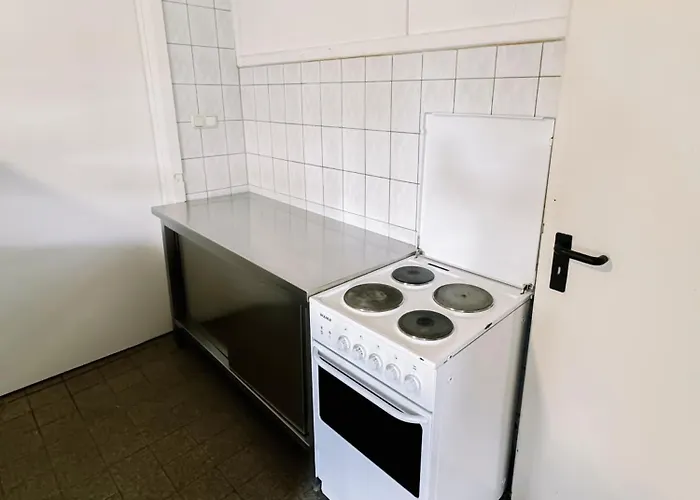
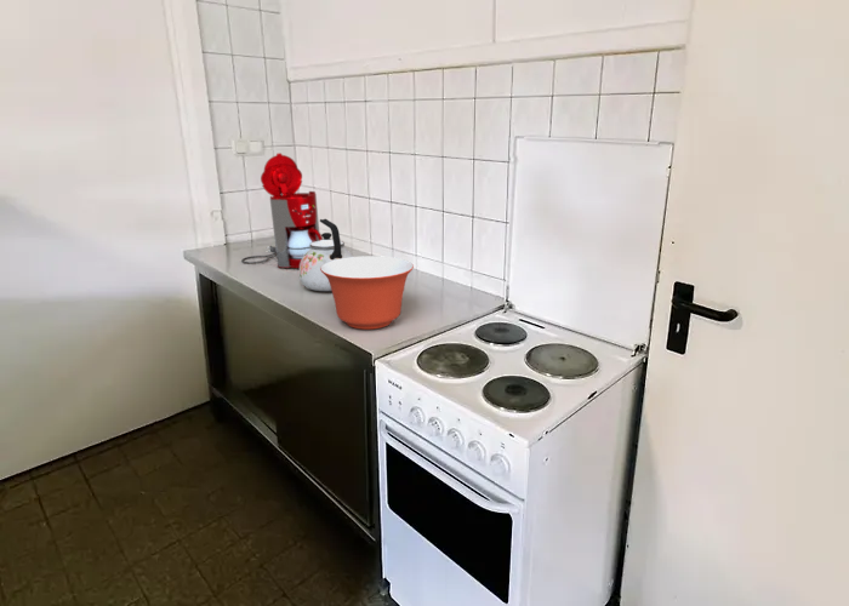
+ kettle [298,218,354,292]
+ mixing bowl [320,255,415,331]
+ coffee maker [240,152,324,269]
